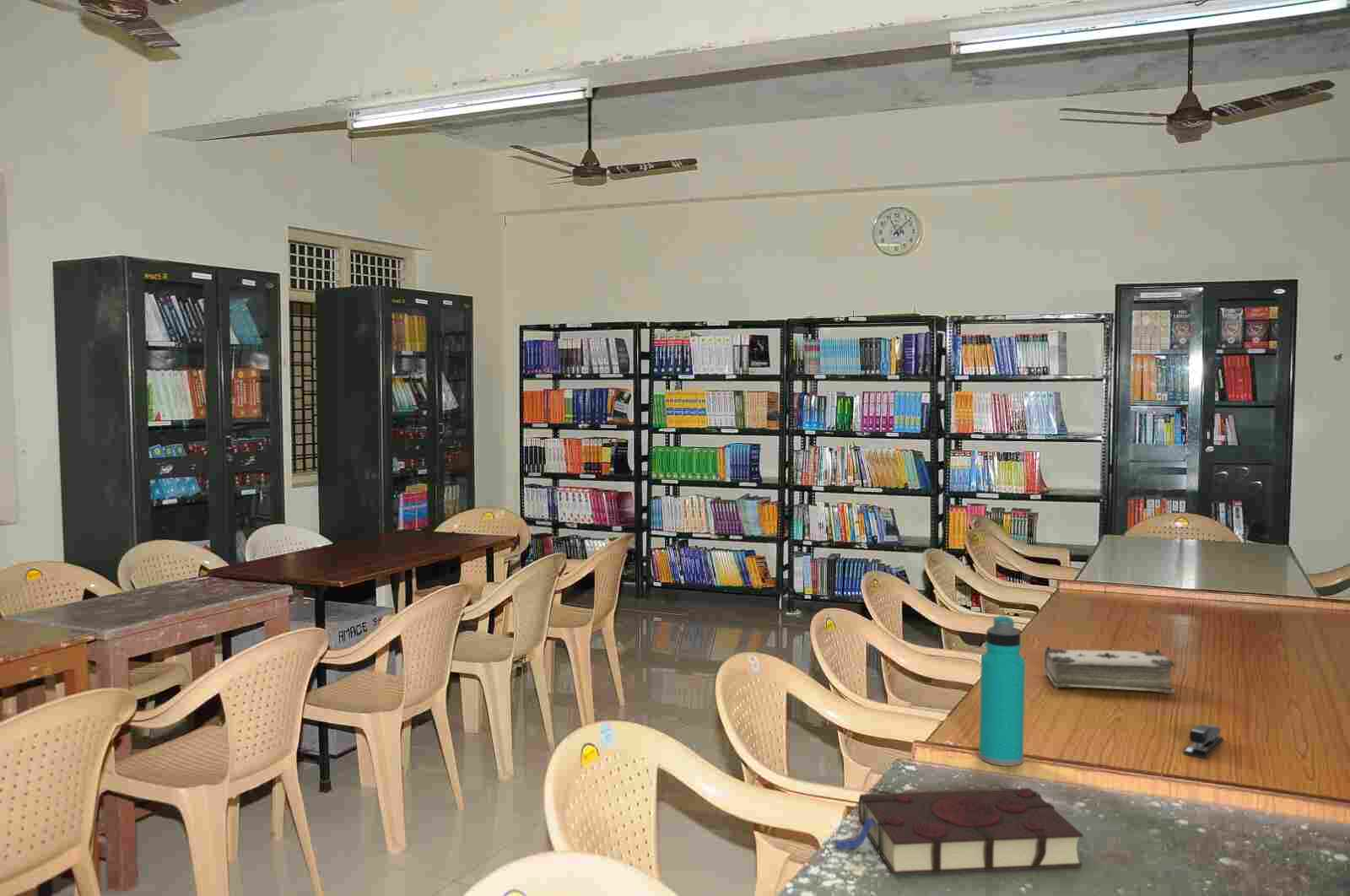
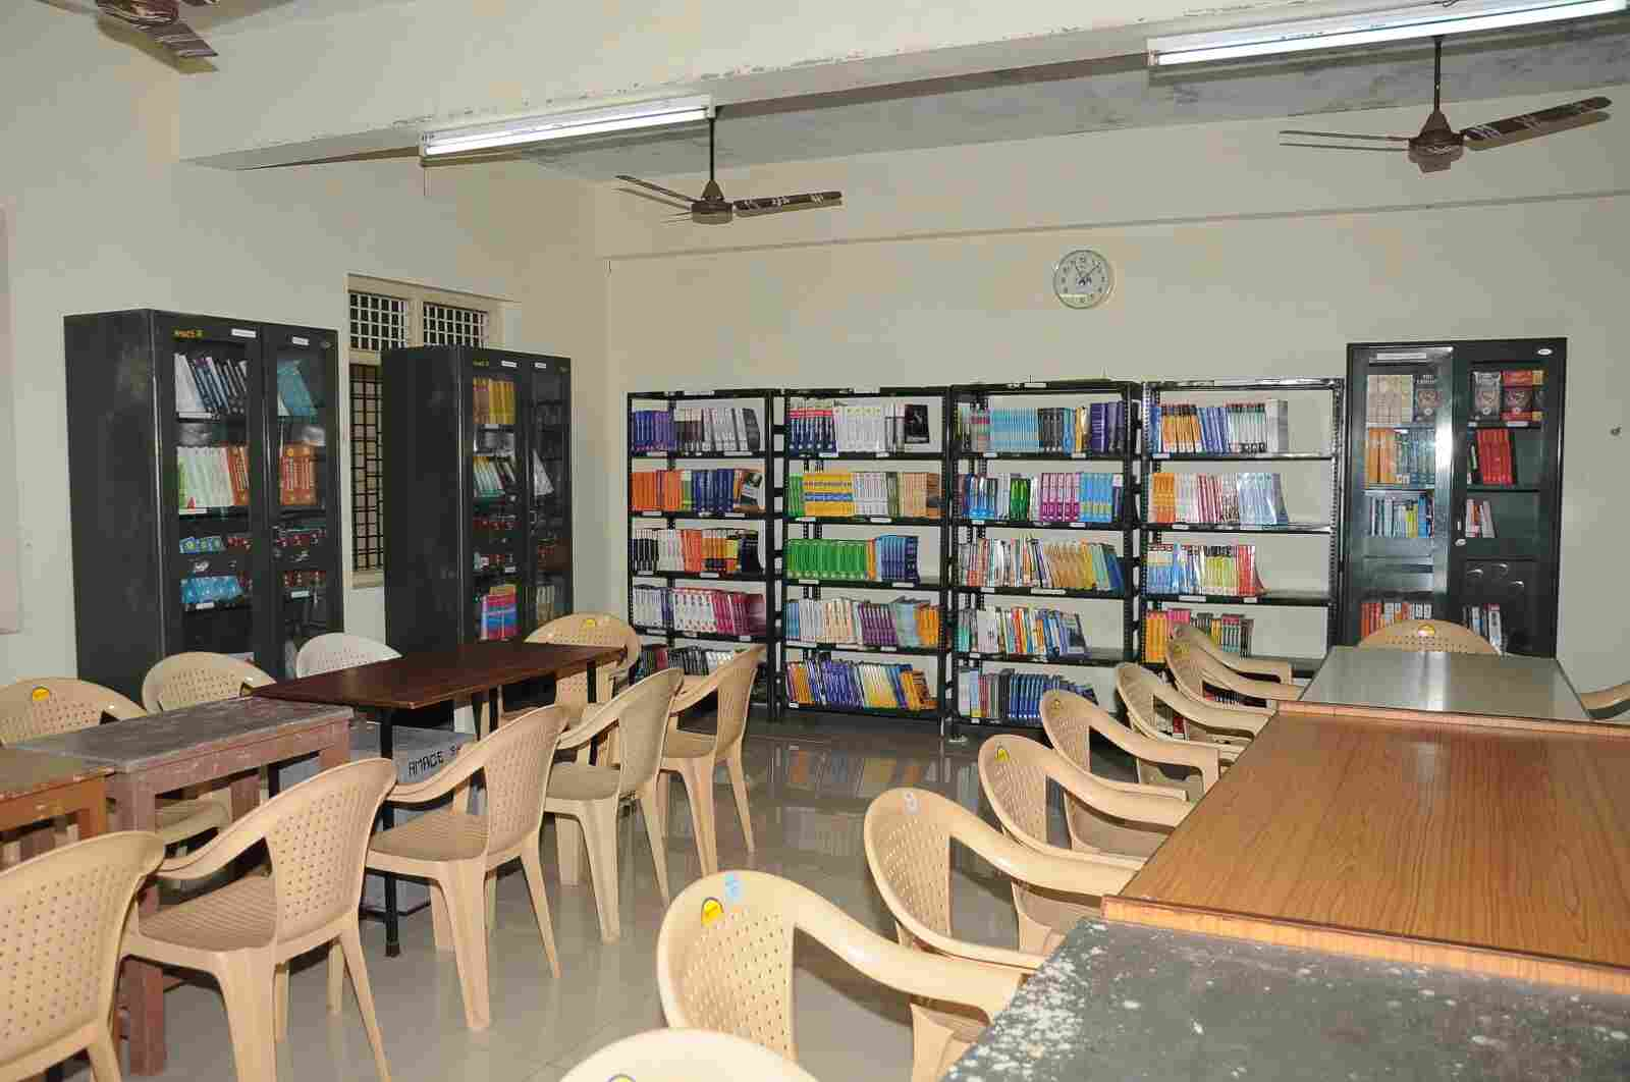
- book [832,787,1084,876]
- book [1044,645,1175,695]
- stapler [1182,724,1224,759]
- water bottle [979,615,1026,767]
